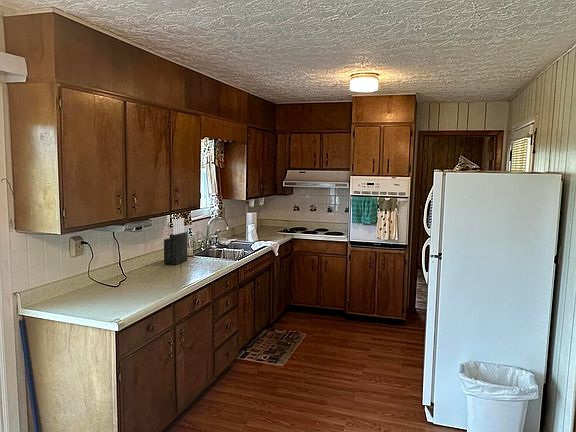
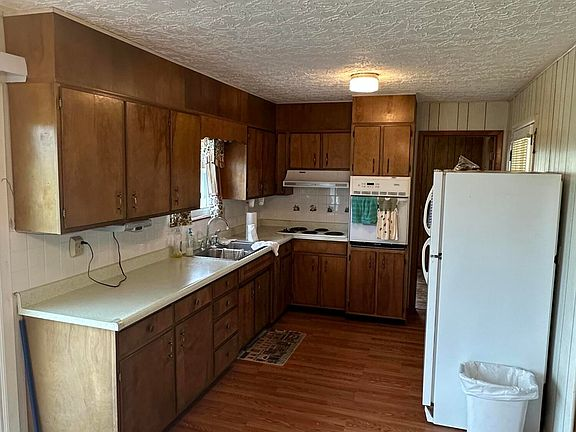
- knife block [163,217,188,266]
